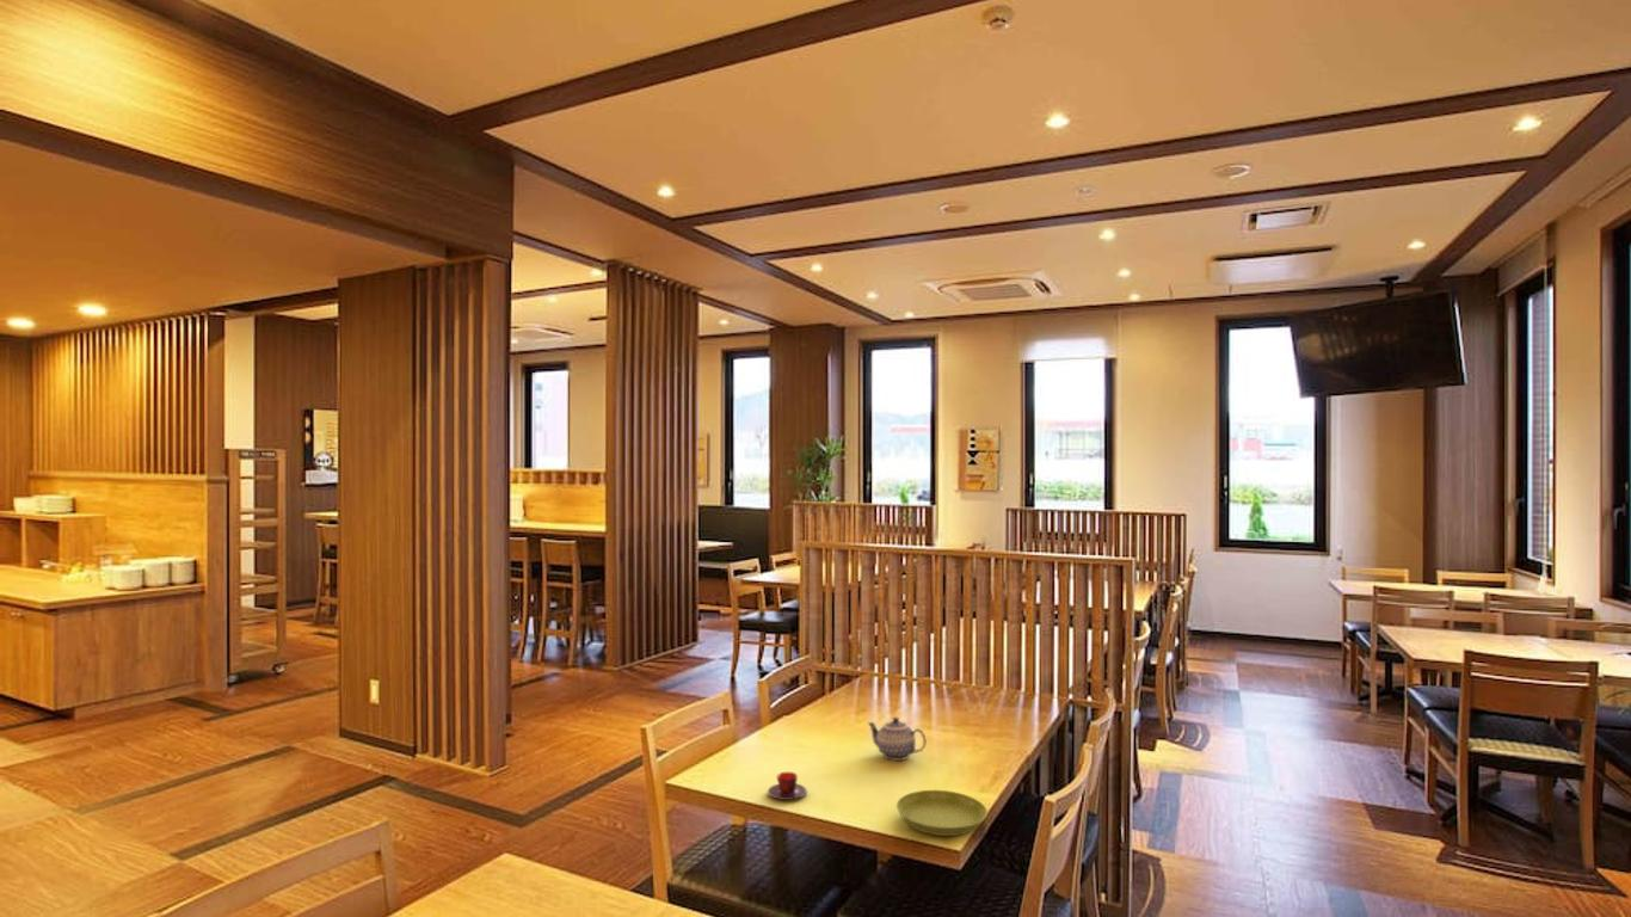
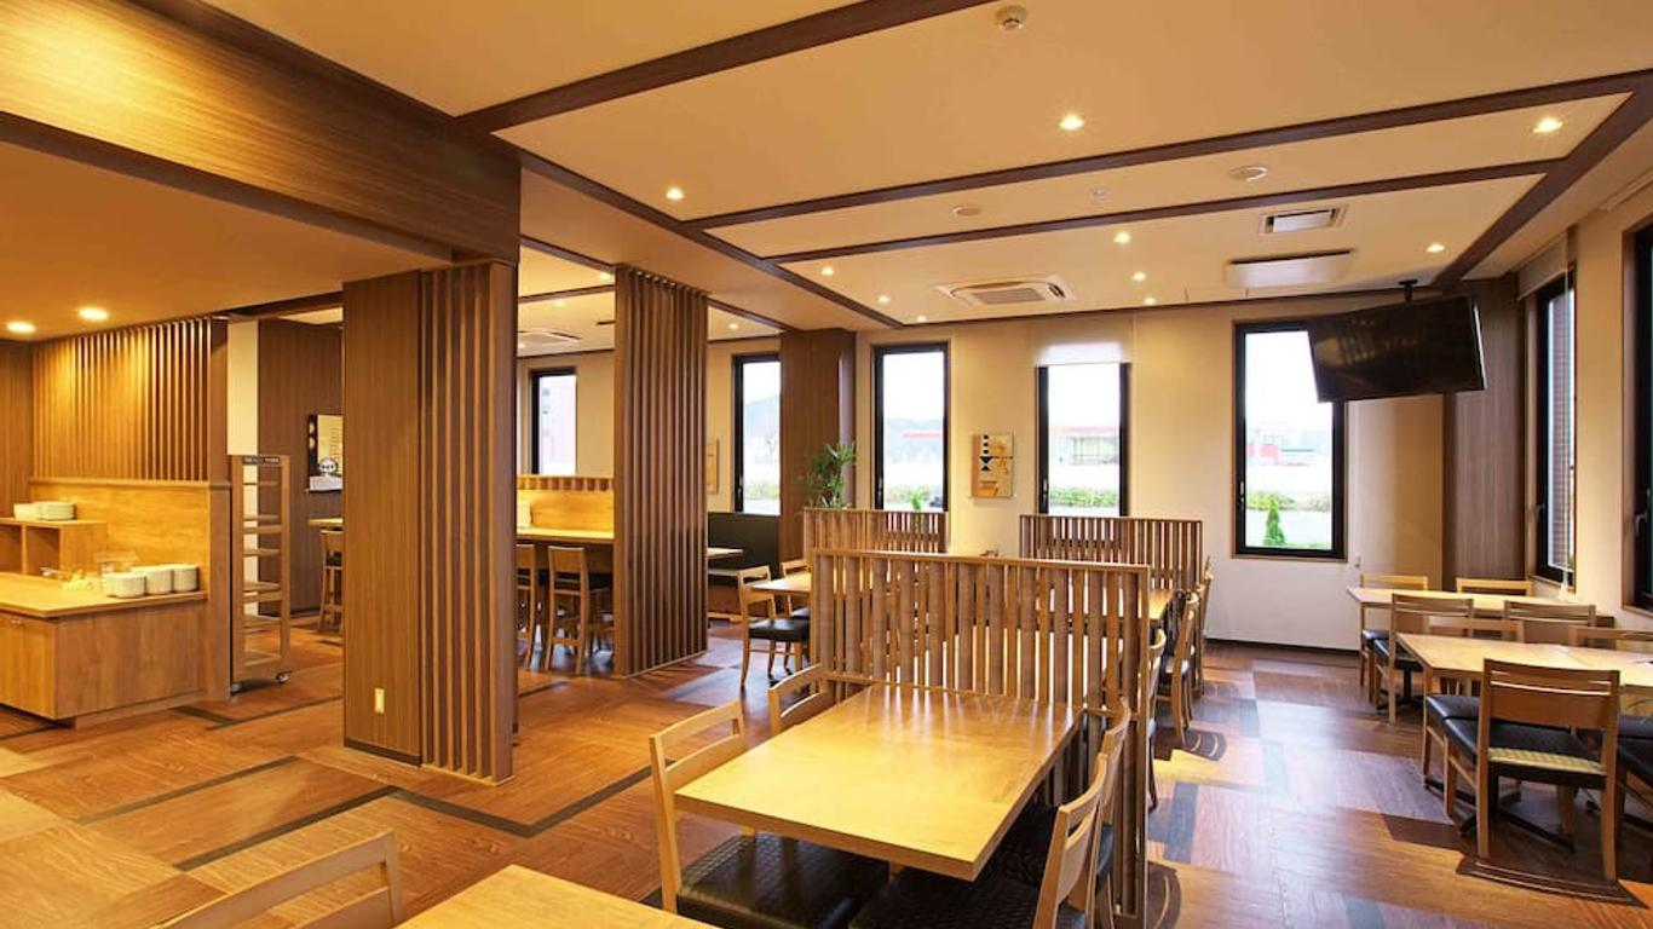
- teapot [867,716,928,762]
- teacup [767,771,808,801]
- saucer [895,789,989,837]
